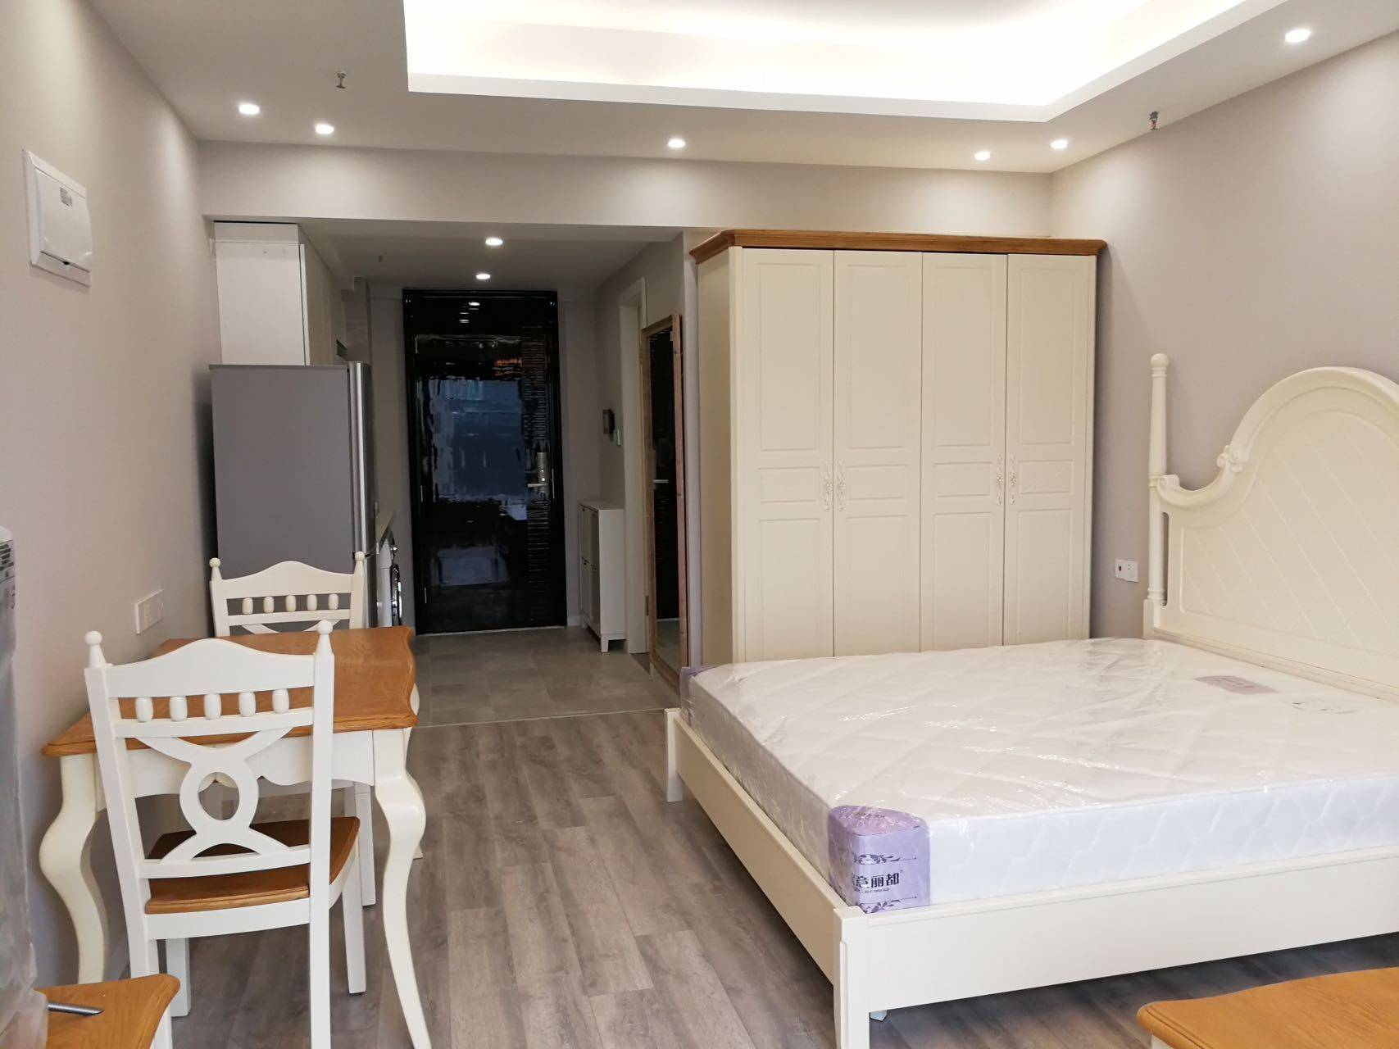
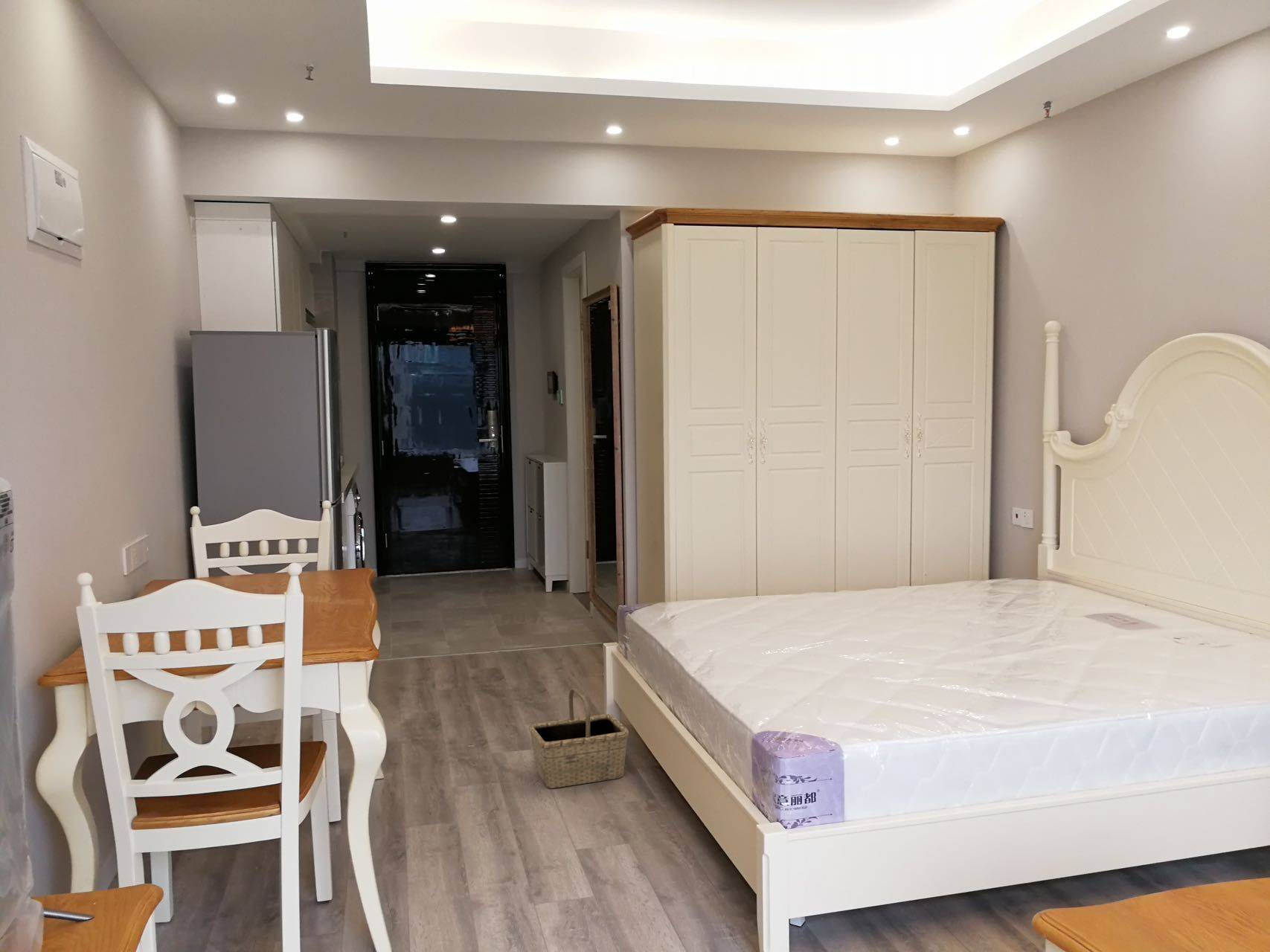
+ basket [528,688,629,789]
